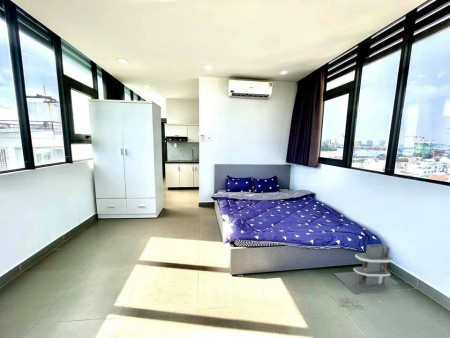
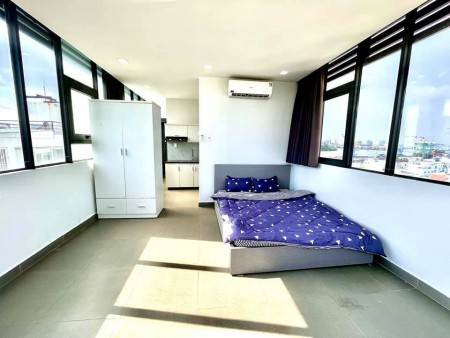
- architectural model [333,243,399,296]
